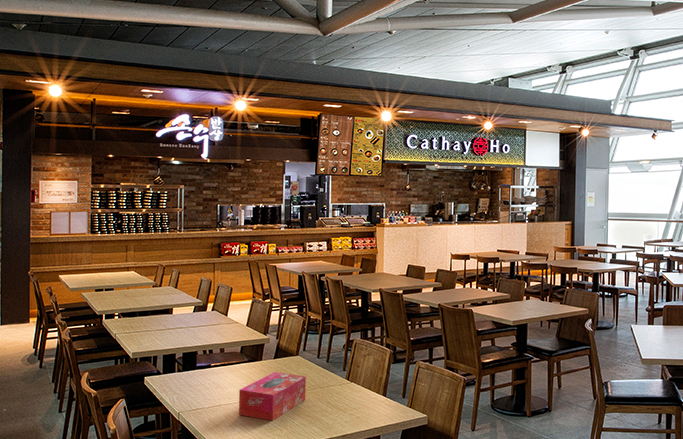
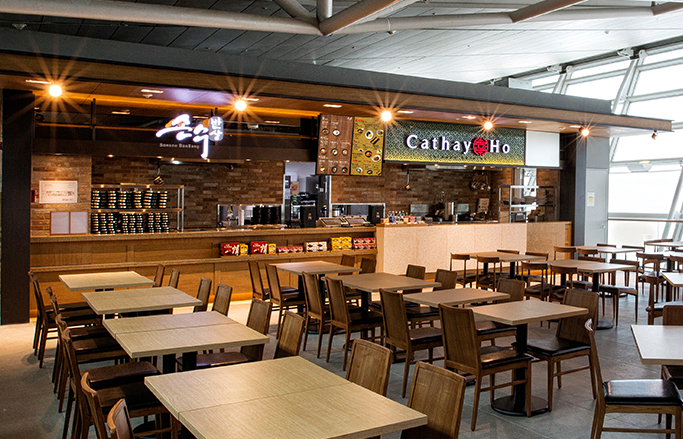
- tissue box [238,371,307,422]
